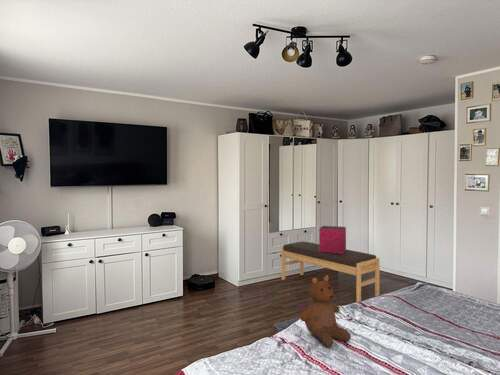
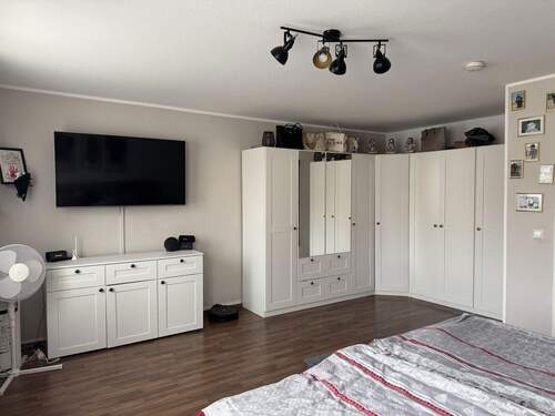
- storage bin [318,225,347,254]
- teddy bear [299,274,352,348]
- bench [280,240,381,303]
